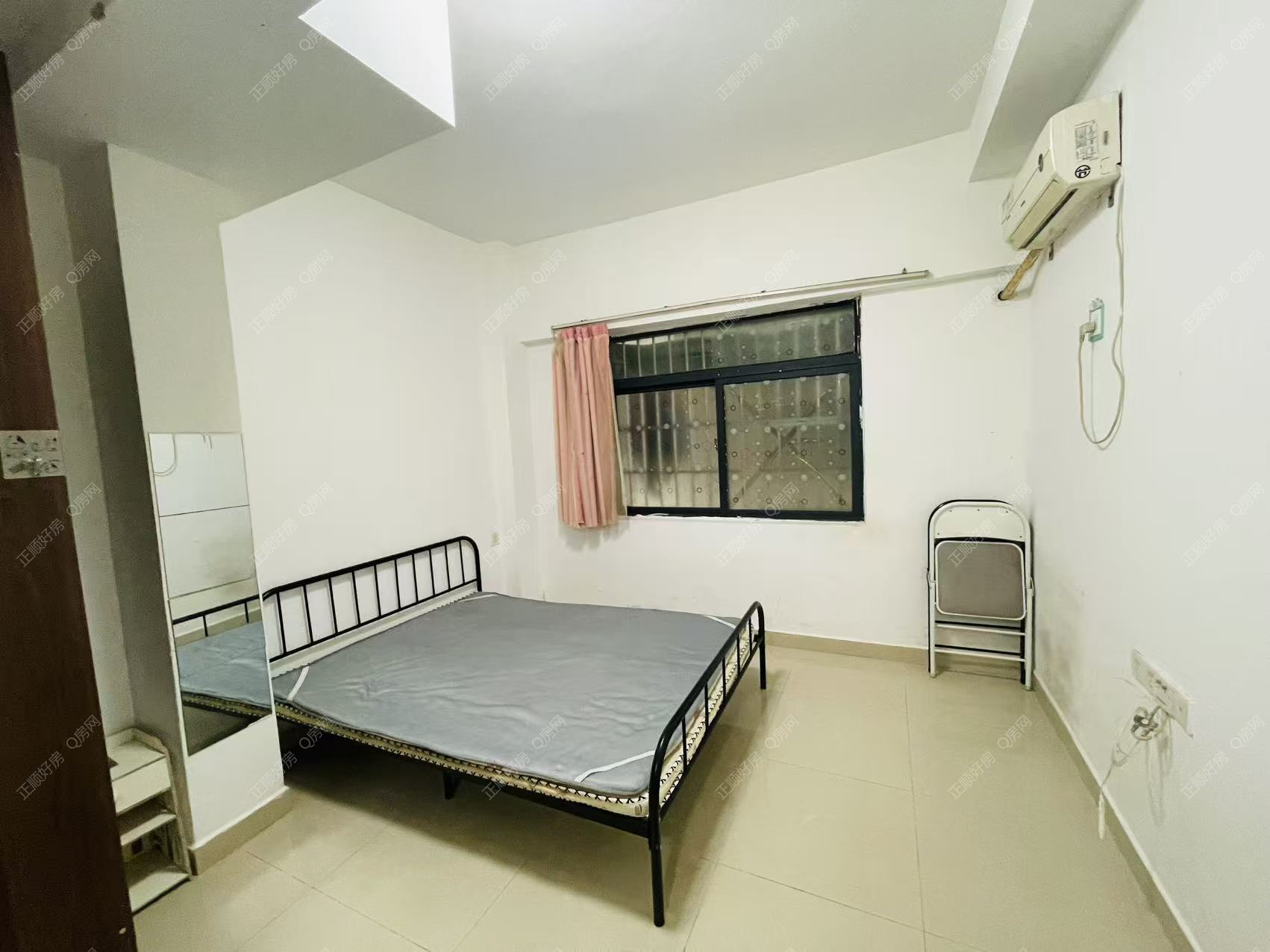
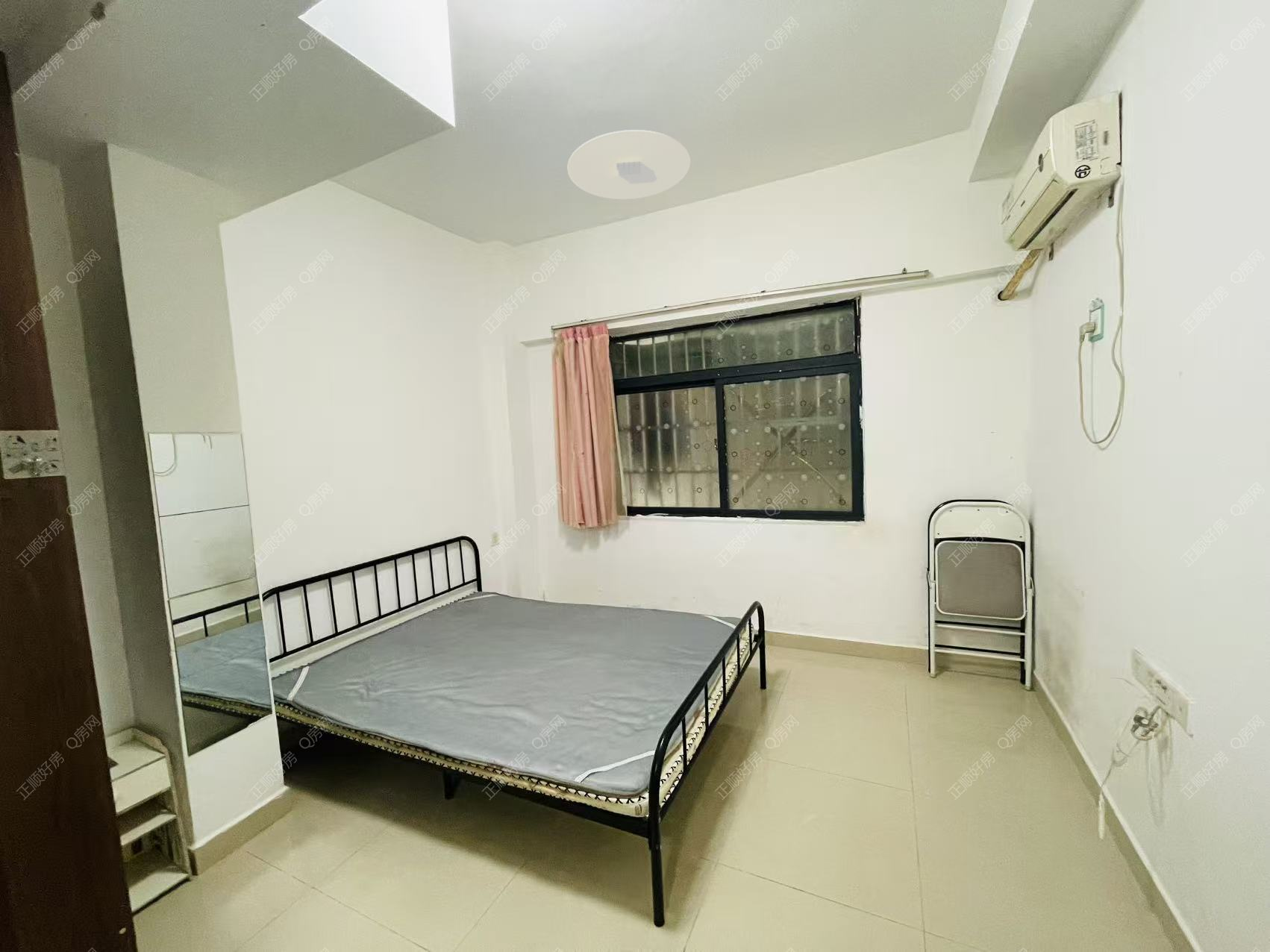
+ ceiling light [567,129,691,200]
